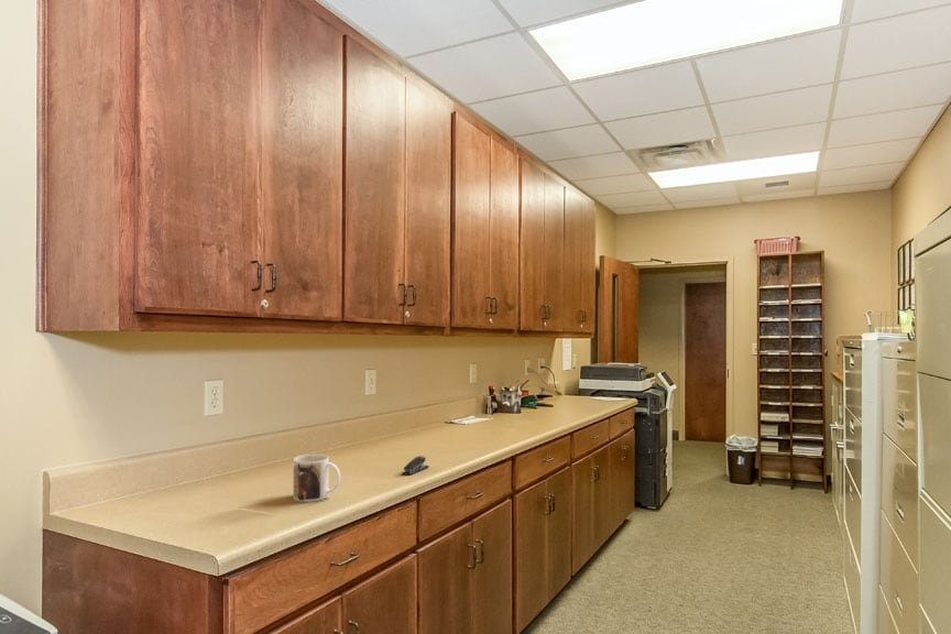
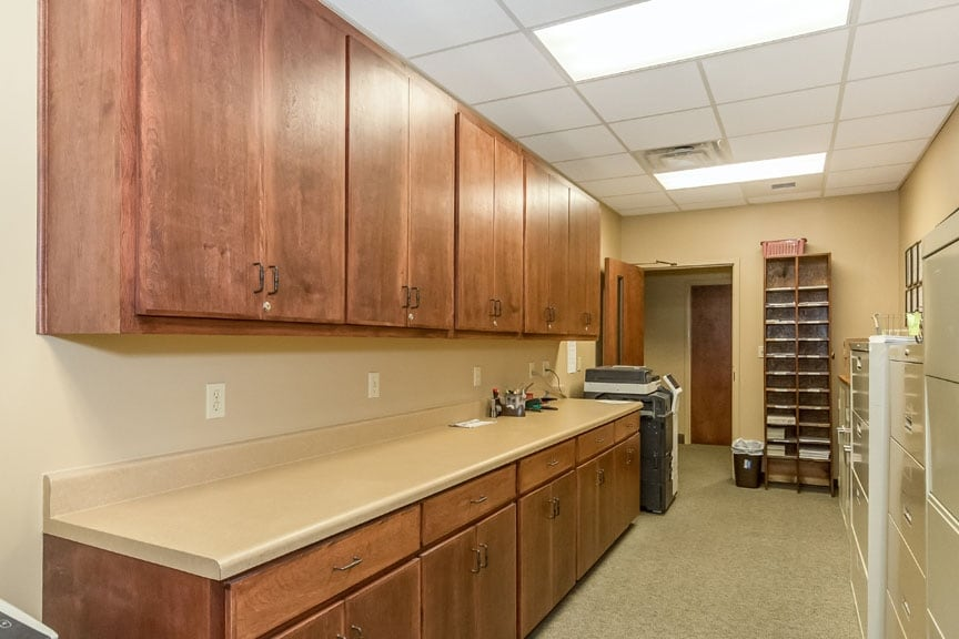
- mug [292,453,341,503]
- stapler [401,455,430,477]
